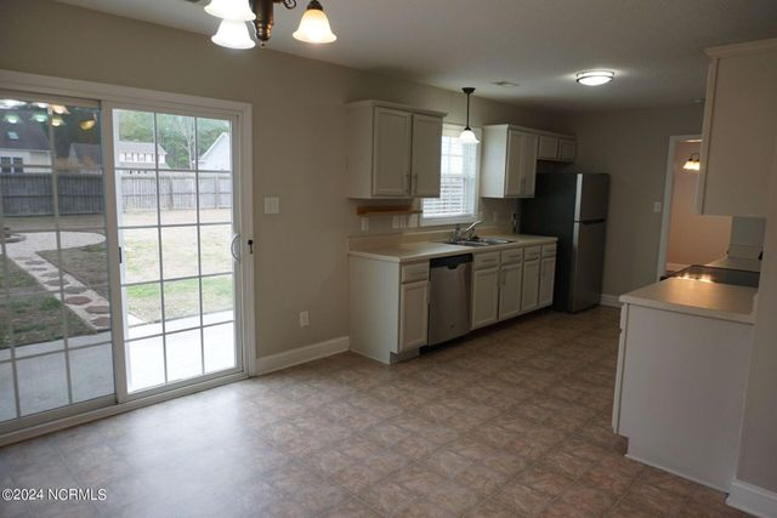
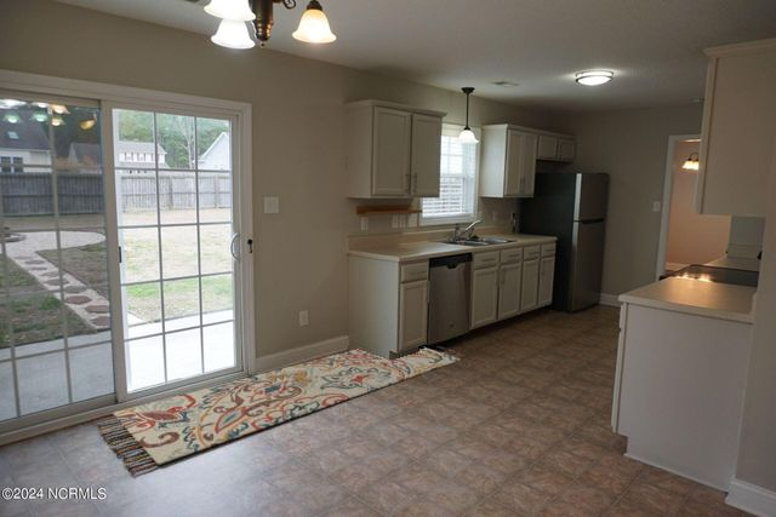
+ rug [90,345,468,475]
